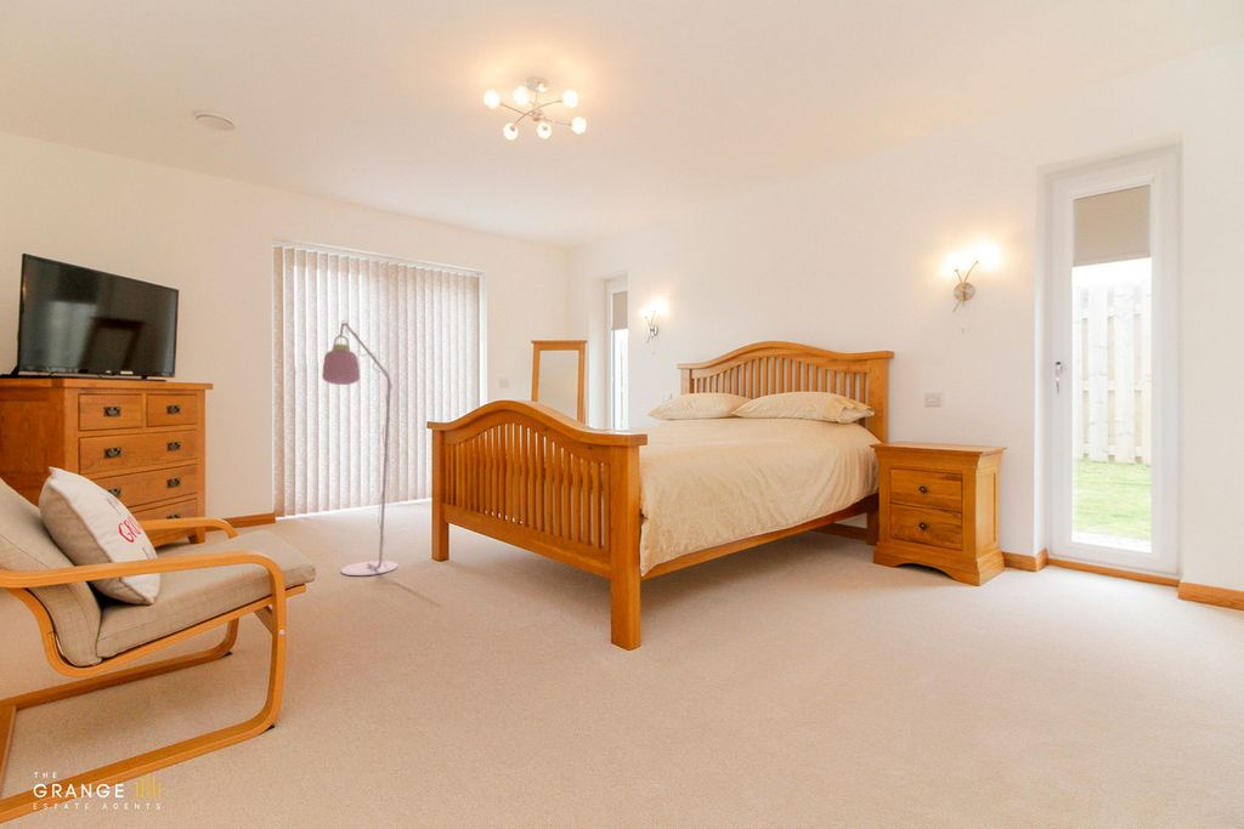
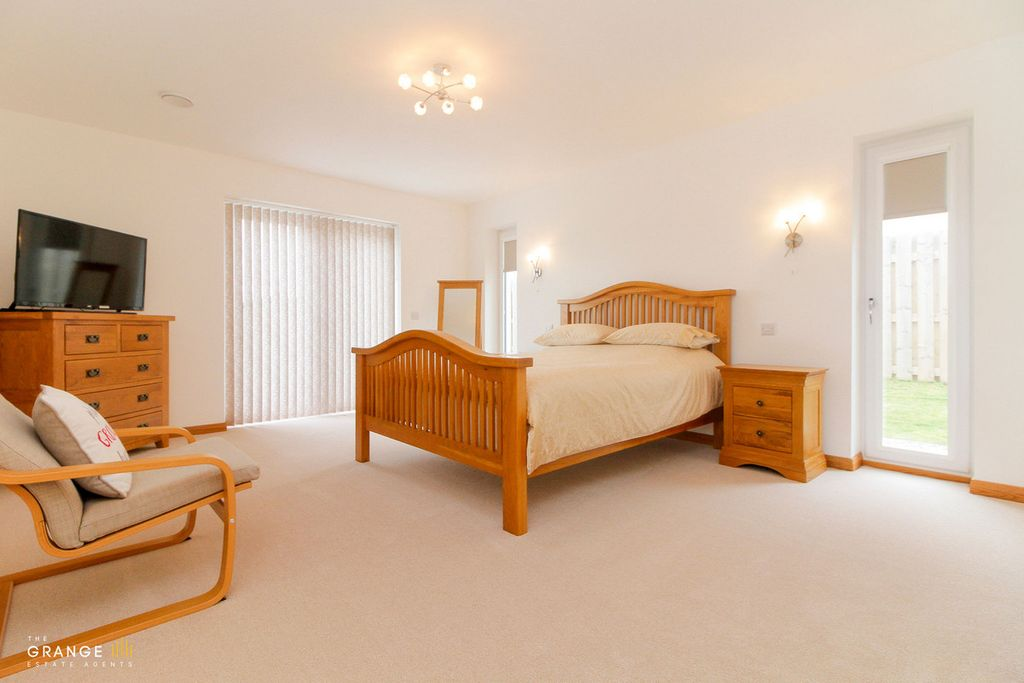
- floor lamp [321,319,442,603]
